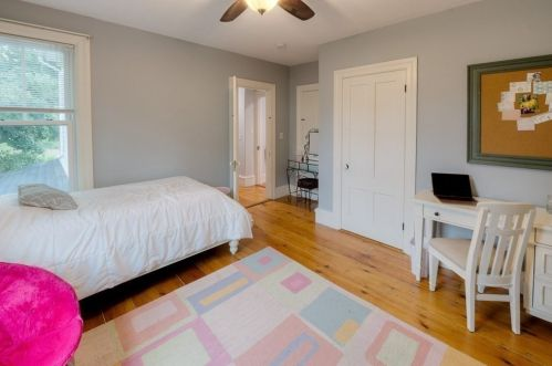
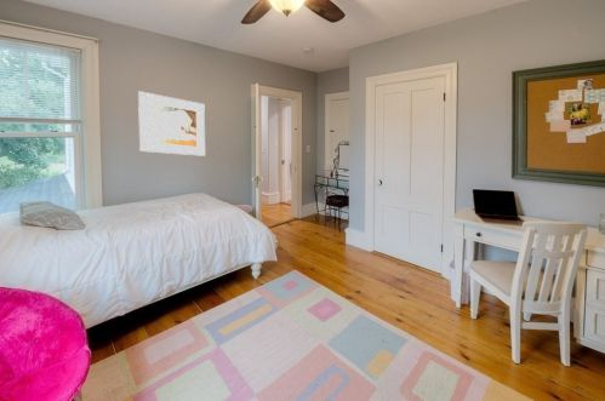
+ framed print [137,90,206,157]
